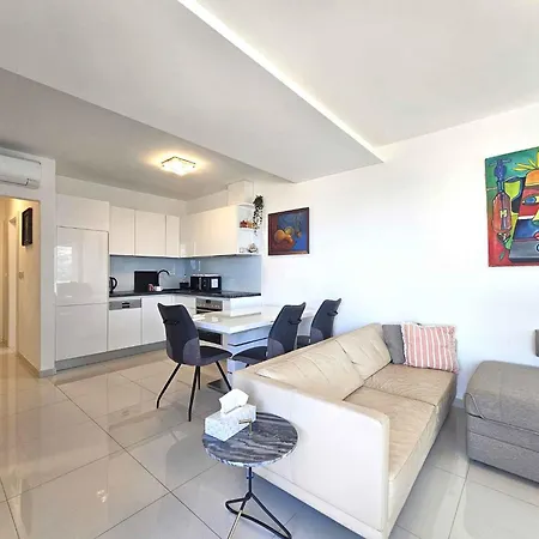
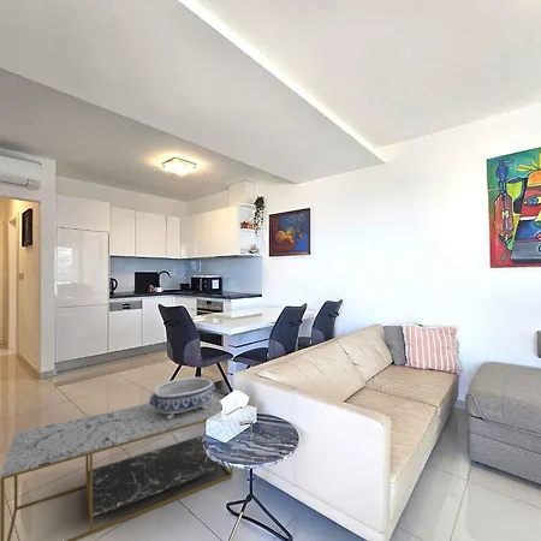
+ decorative bowl [148,376,216,420]
+ coffee table [0,393,234,541]
